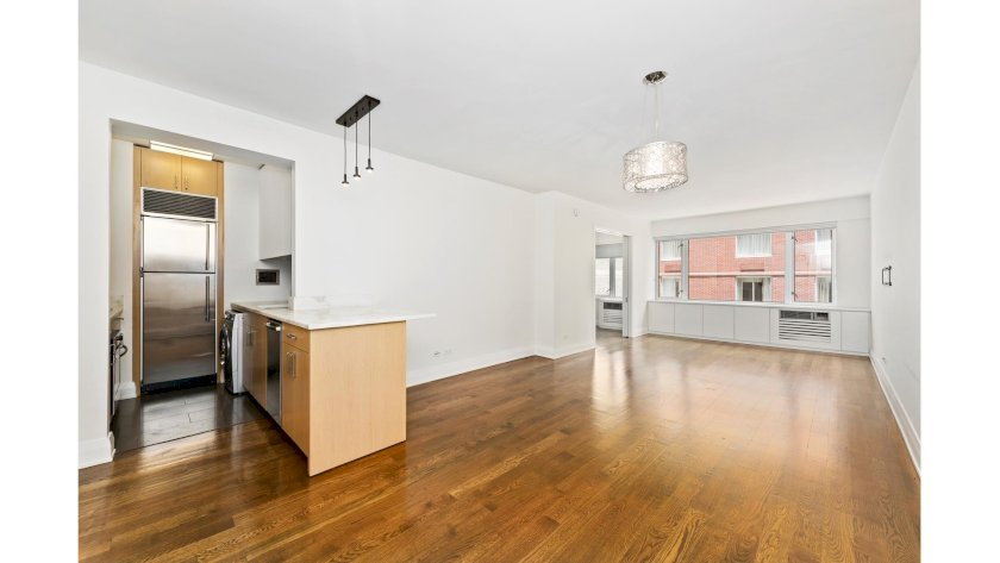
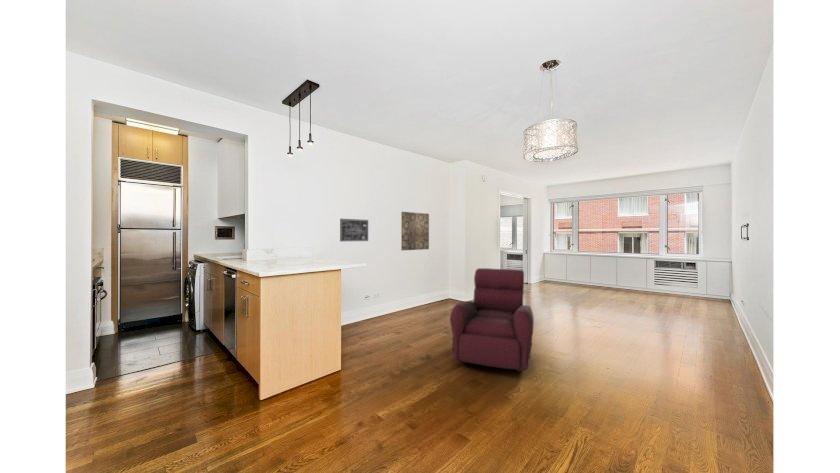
+ armchair [449,267,535,372]
+ wall art [400,211,430,251]
+ wall art [339,218,369,242]
